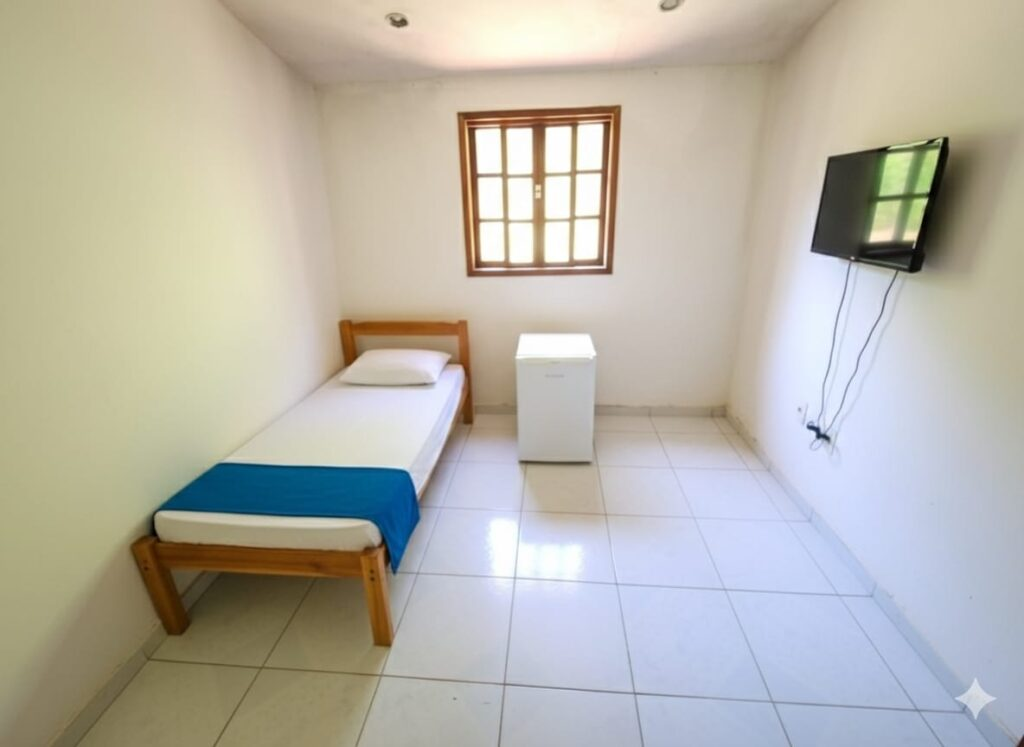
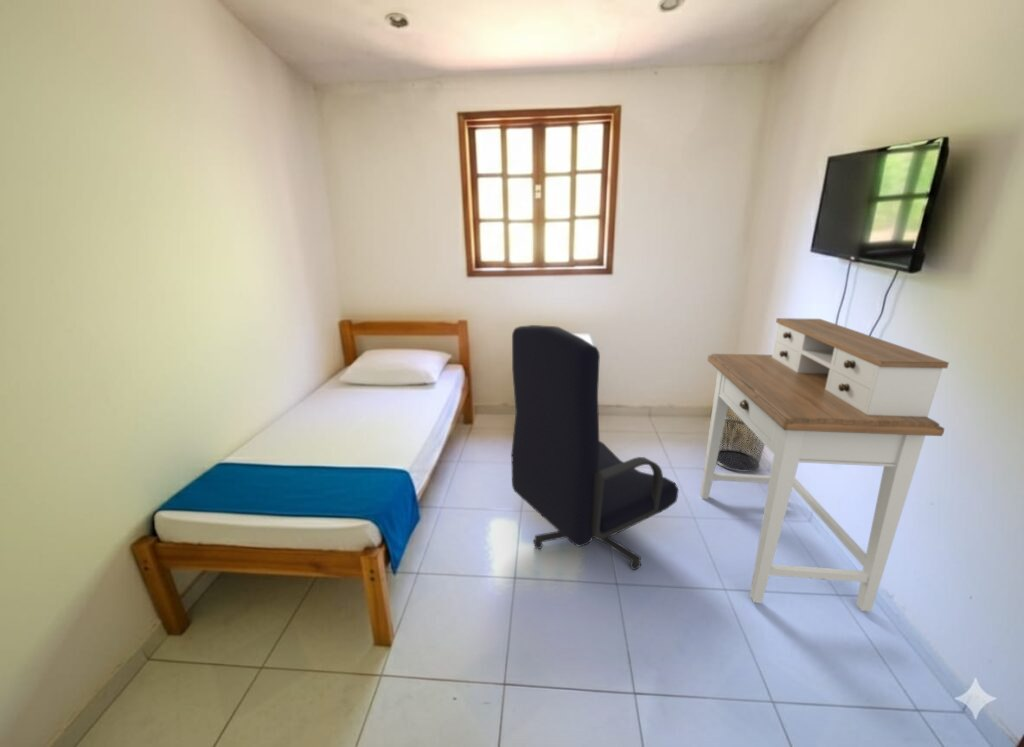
+ desk [699,317,950,613]
+ office chair [510,324,679,571]
+ waste bin [716,406,765,473]
